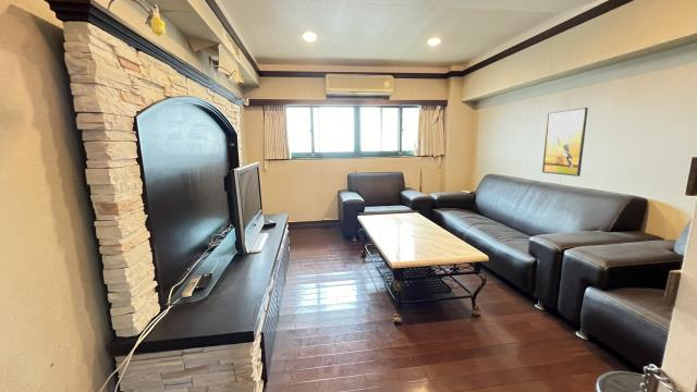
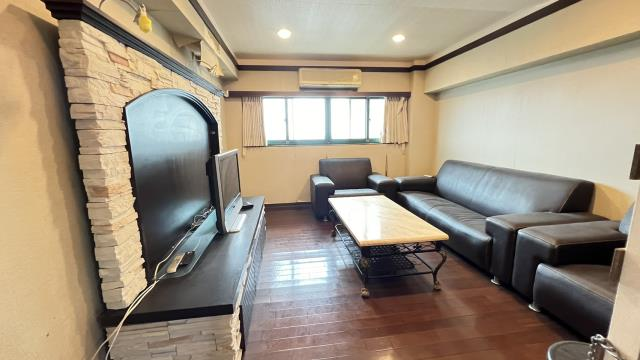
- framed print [541,107,589,177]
